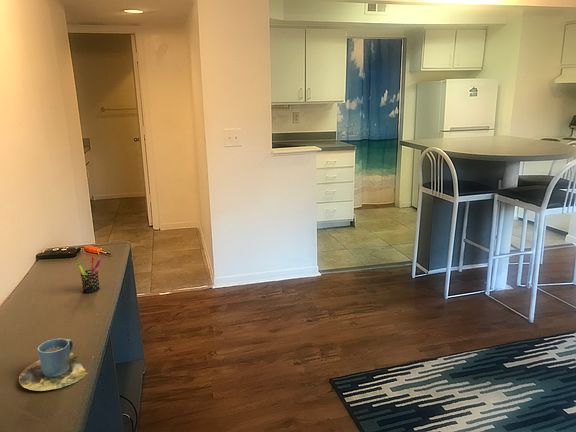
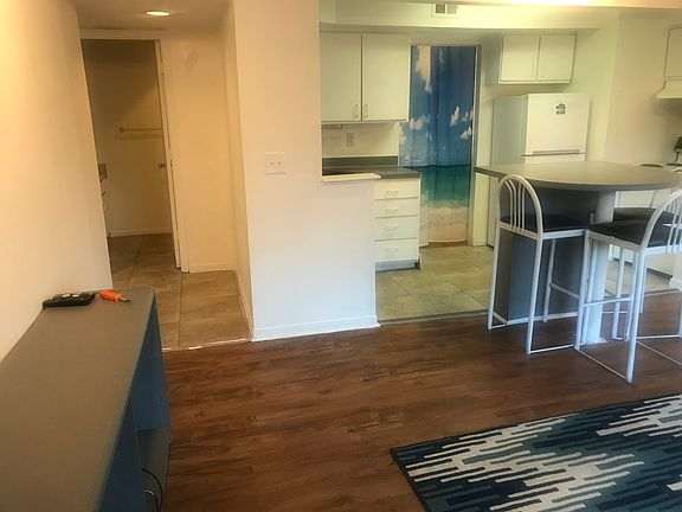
- pen holder [77,256,102,295]
- cup [18,338,89,392]
